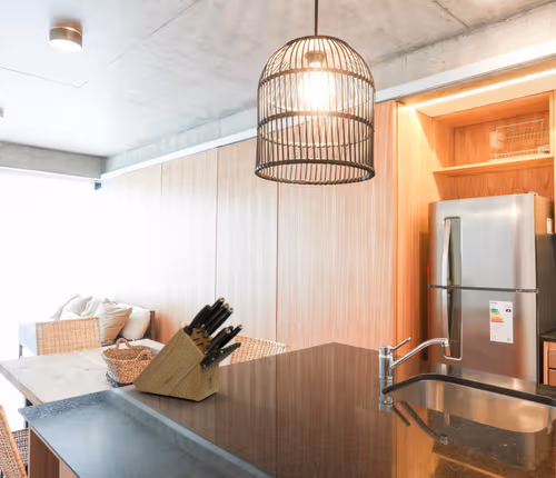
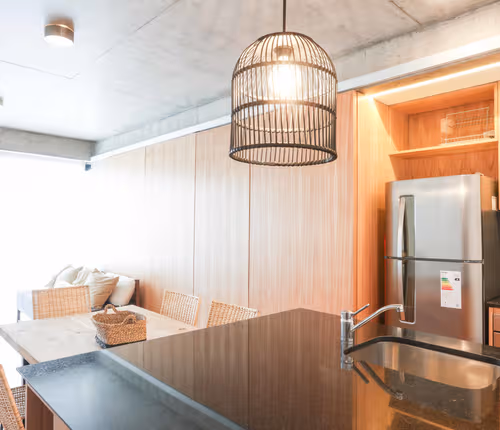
- knife block [131,296,245,402]
